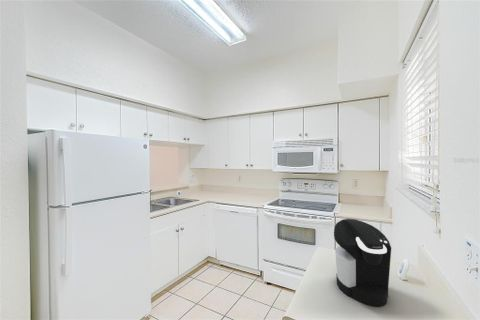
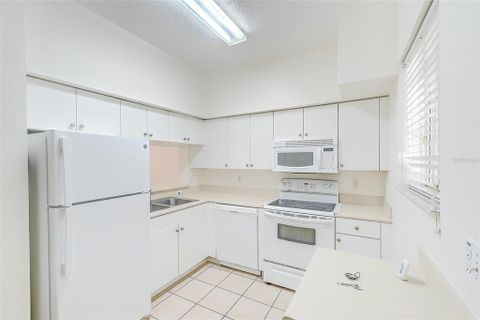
- coffee maker [333,218,392,307]
